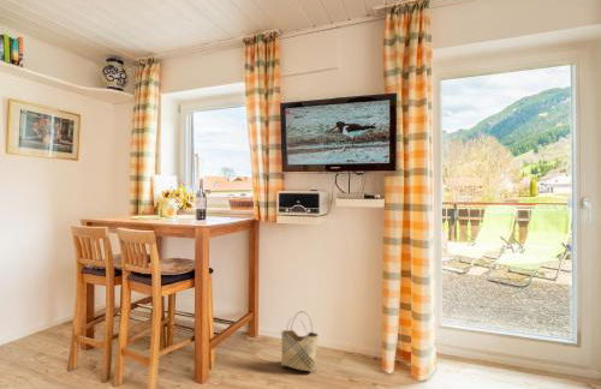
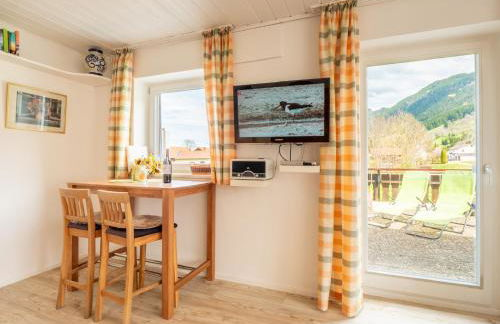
- woven basket [280,310,320,372]
